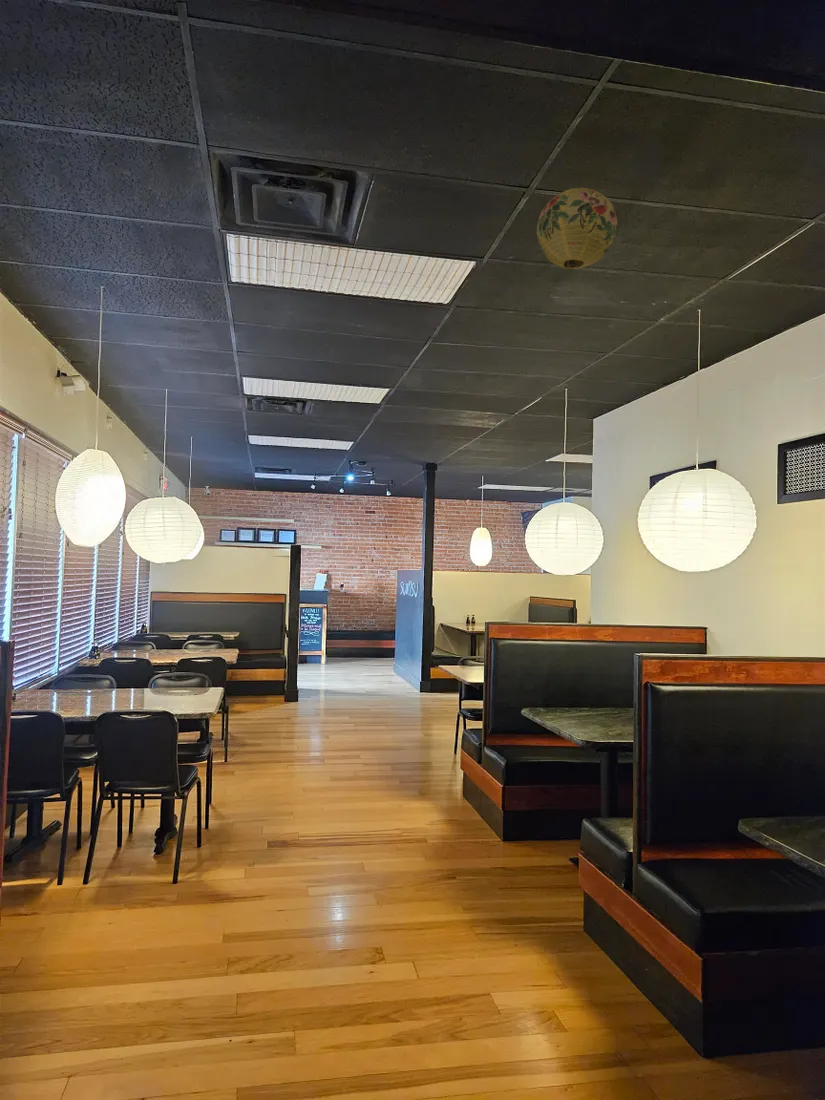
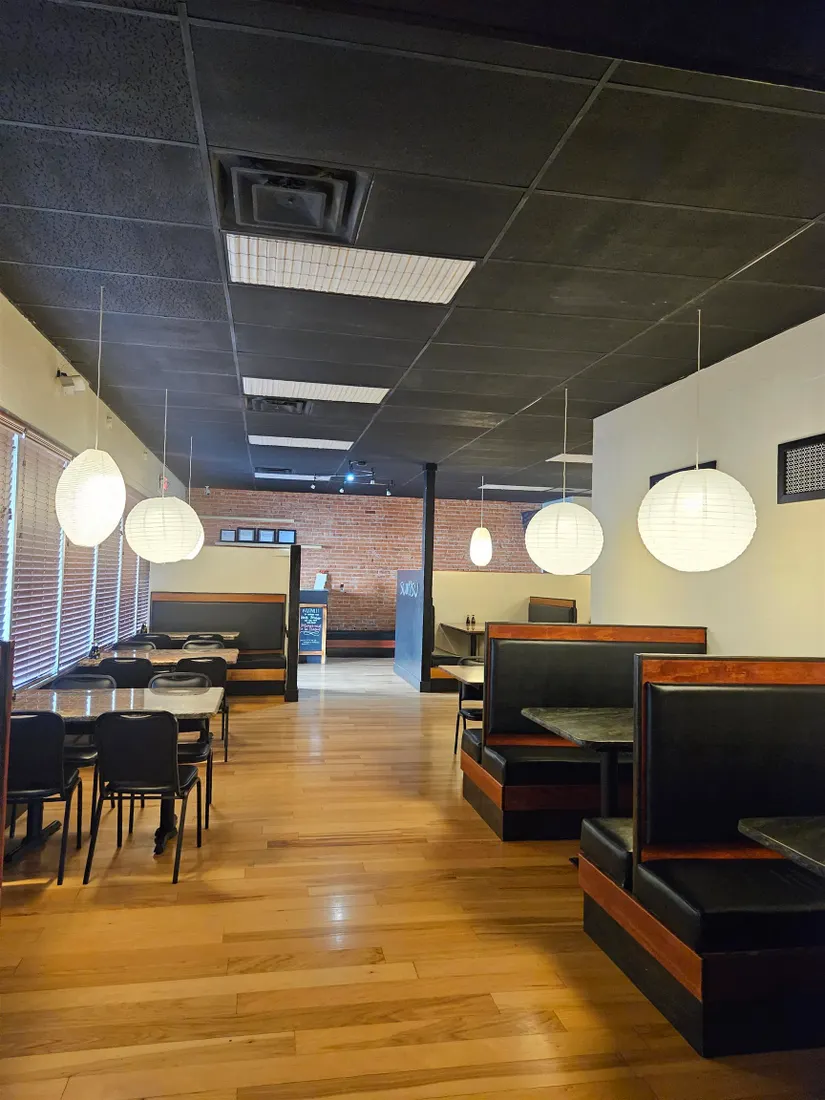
- paper lantern [536,187,618,270]
